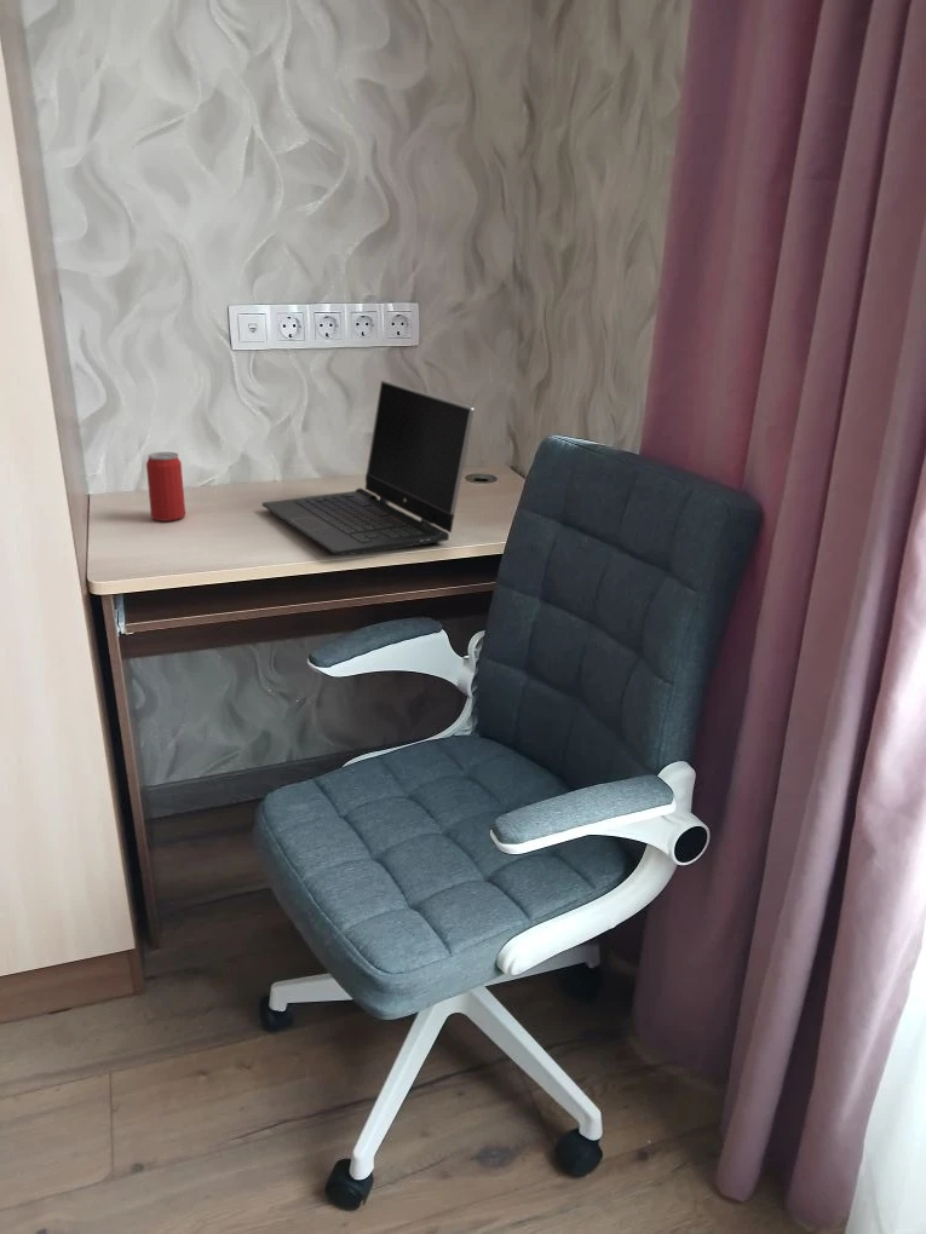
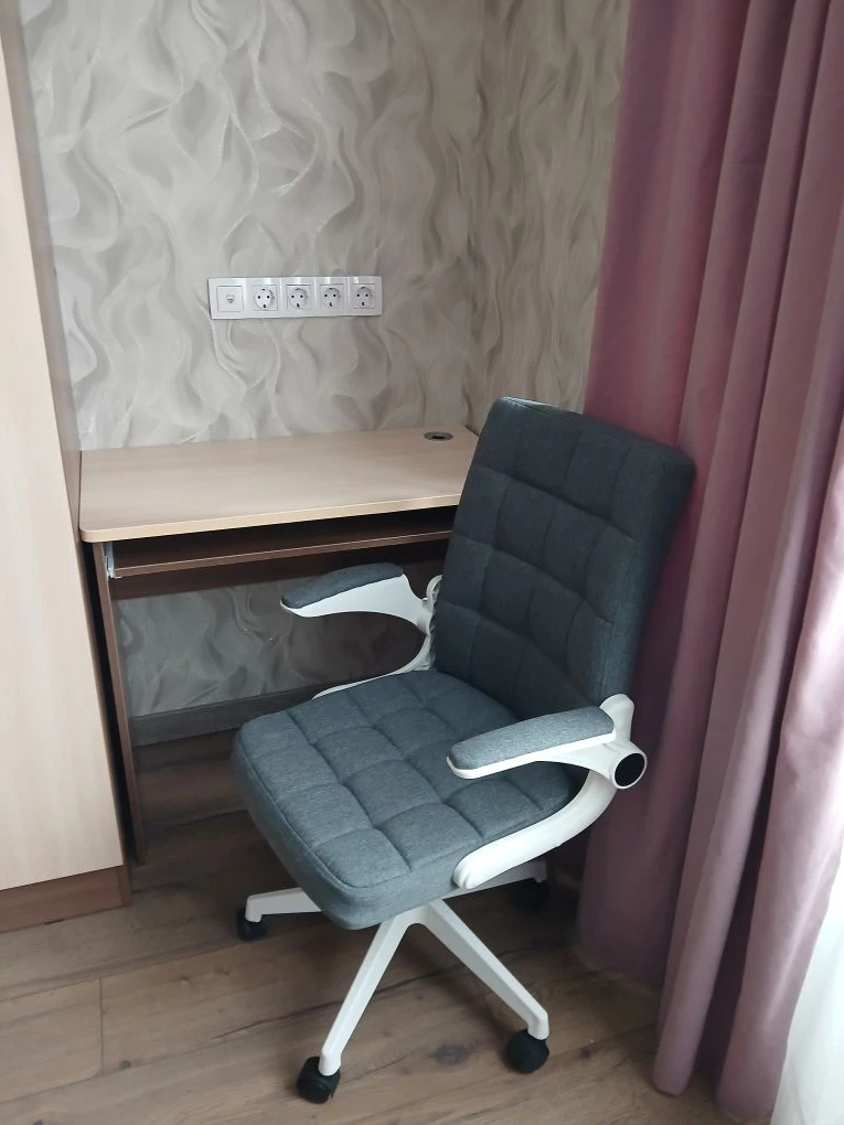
- beverage can [145,451,186,523]
- laptop computer [261,379,474,555]
